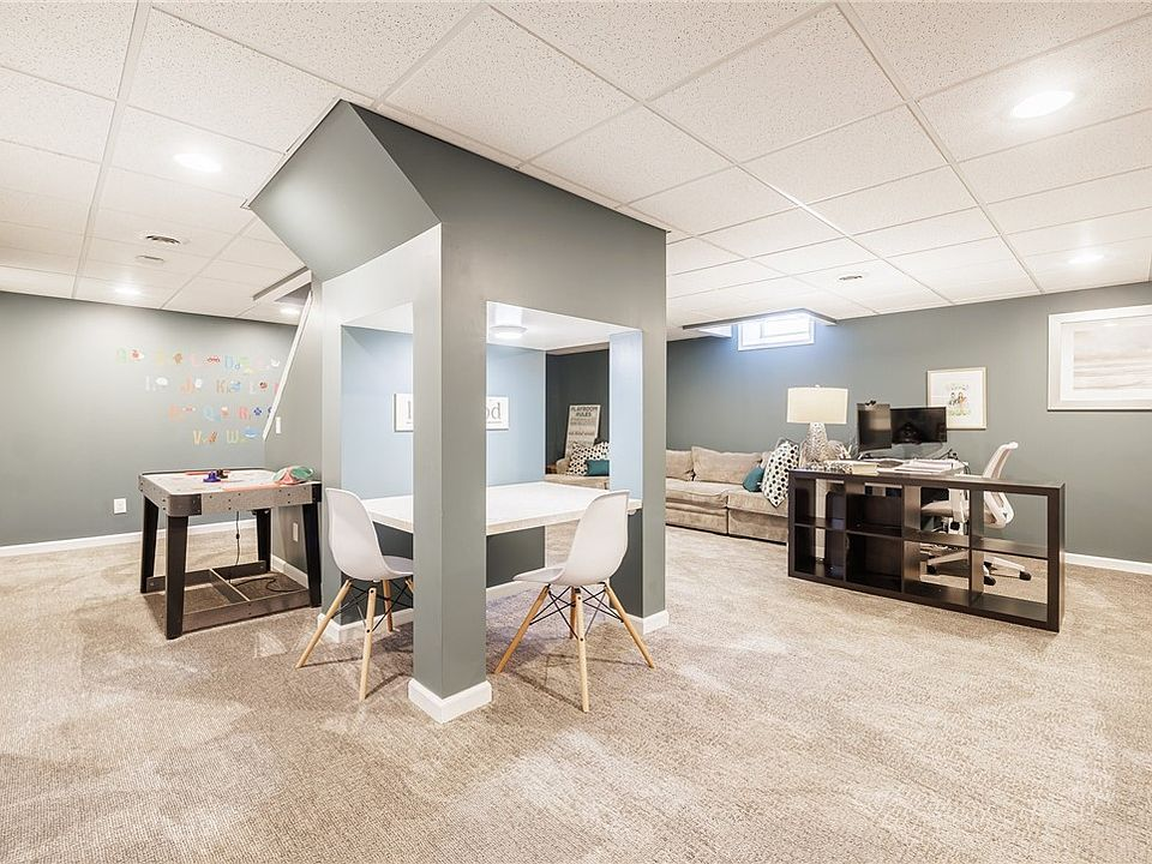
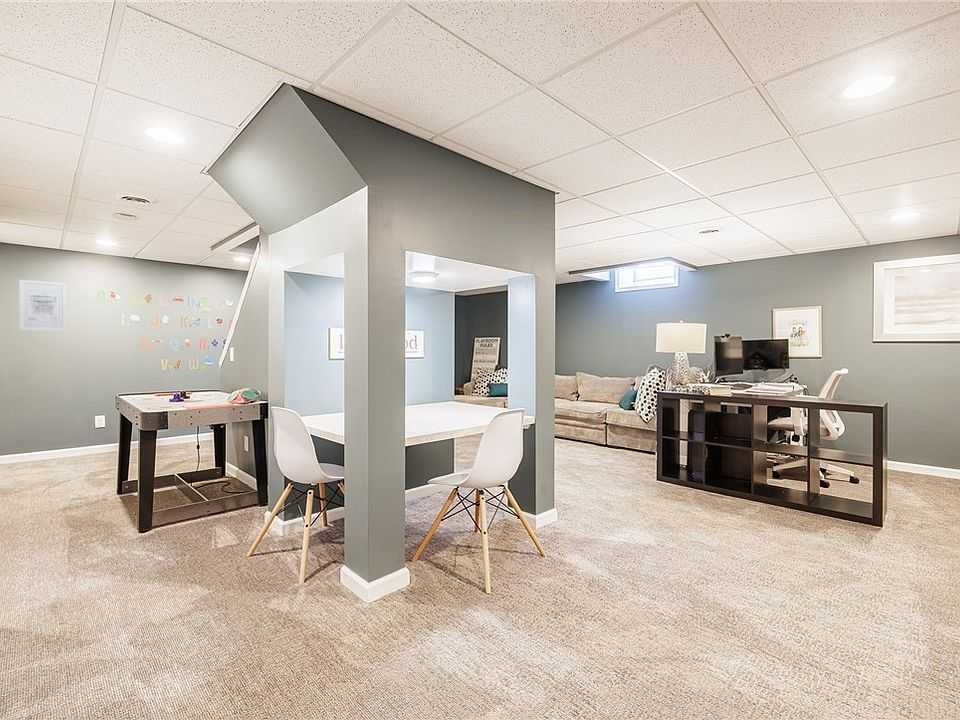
+ wall art [18,278,67,332]
